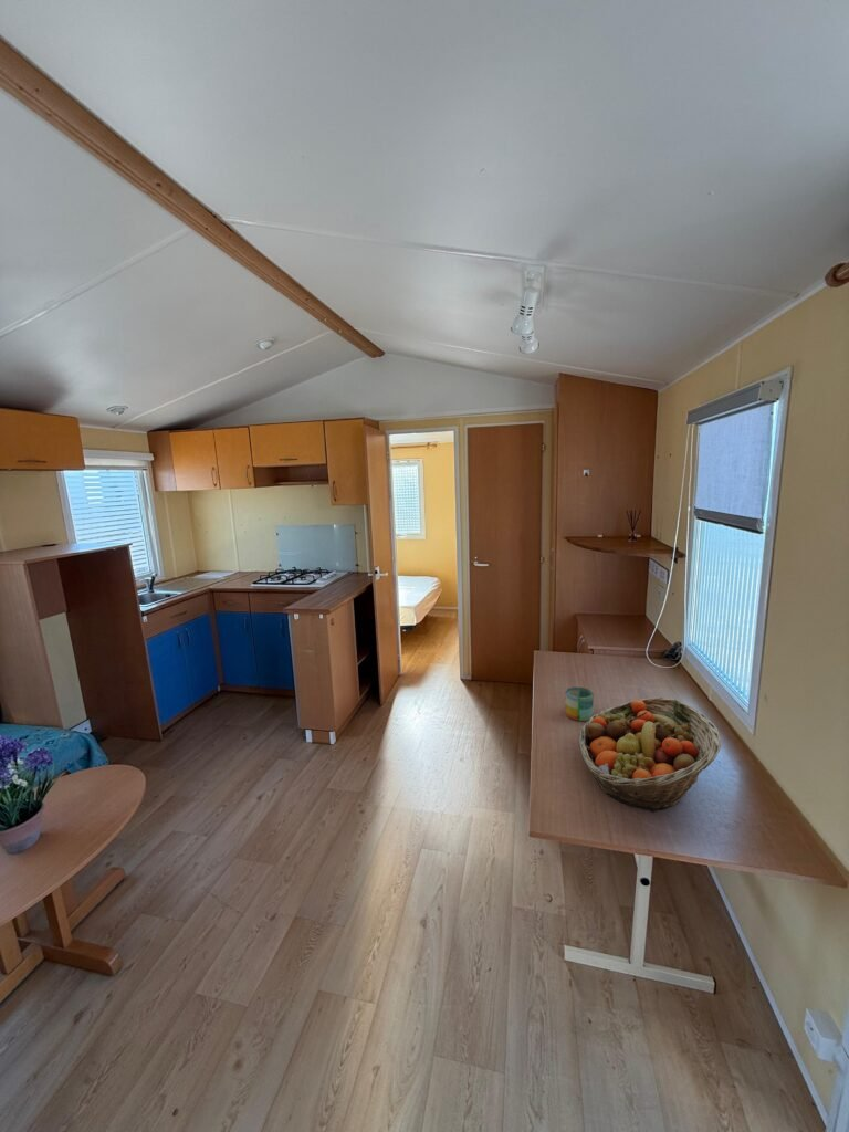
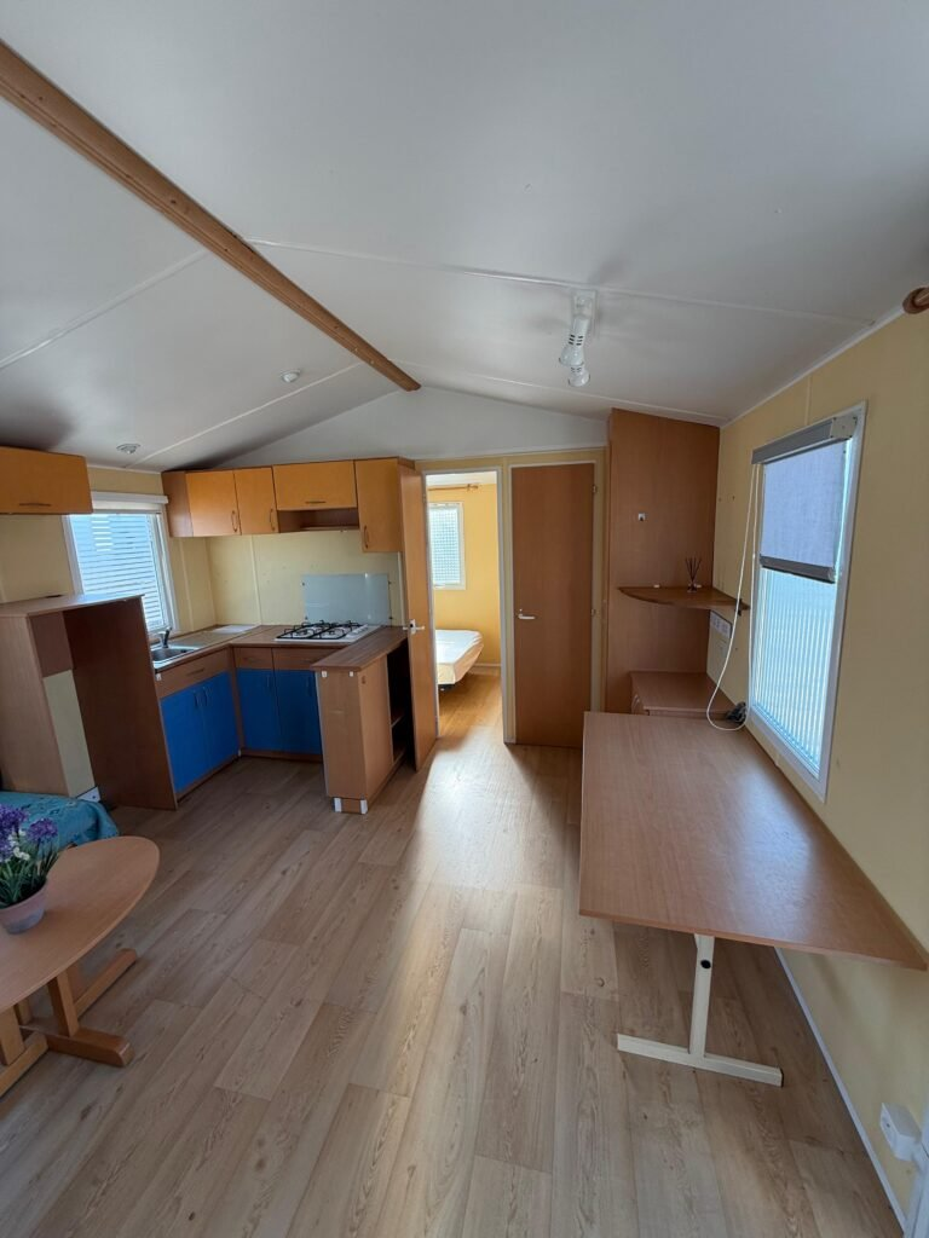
- fruit basket [578,696,722,814]
- mug [565,686,595,722]
